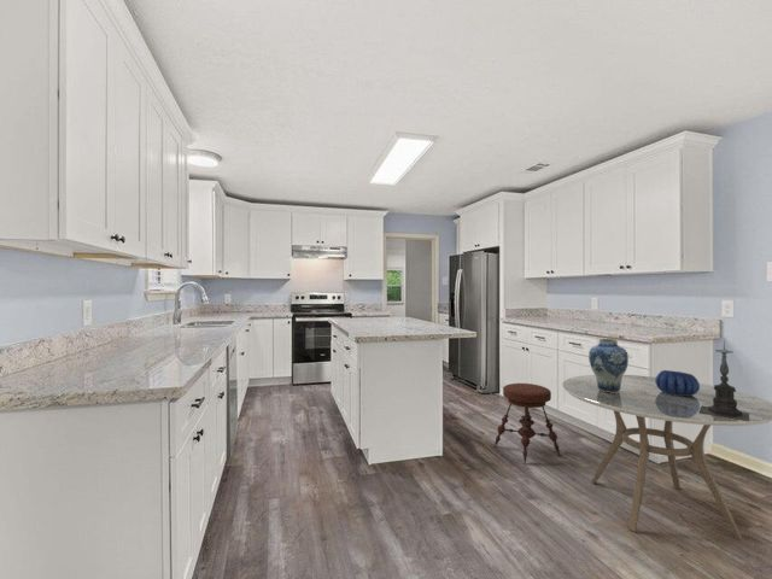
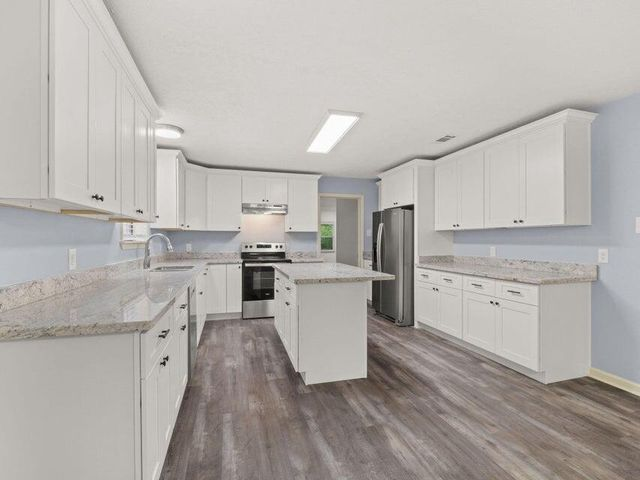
- dining table [562,374,772,540]
- vase [587,338,630,393]
- candle holder [700,339,749,421]
- decorative bowl [655,369,700,396]
- stool [492,382,562,466]
